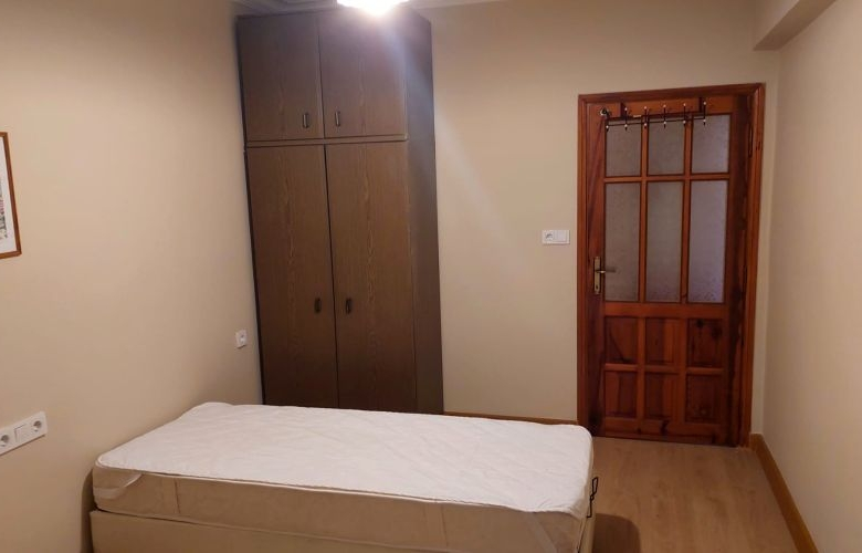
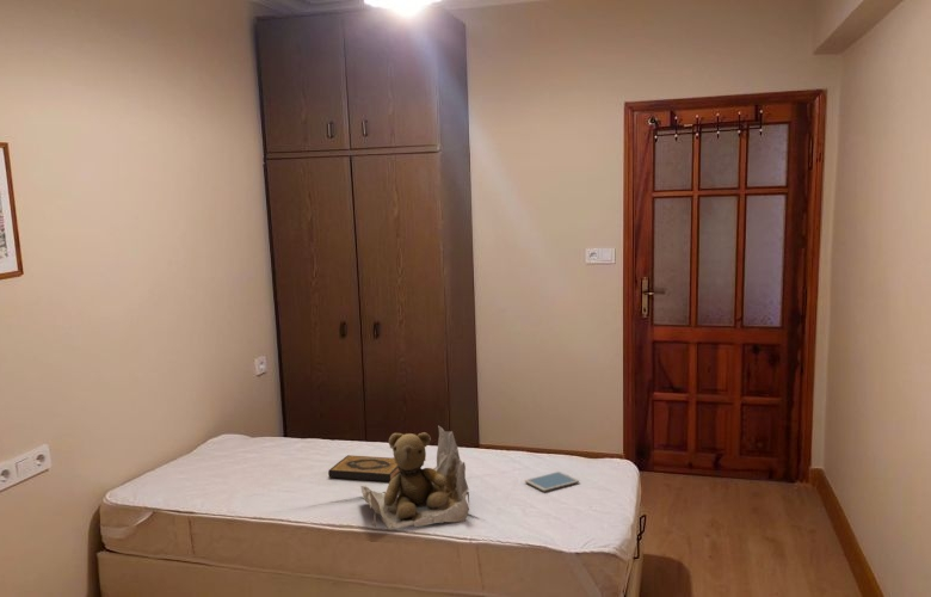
+ tablet [524,470,580,493]
+ teddy bear [359,425,470,531]
+ hardback book [327,454,400,482]
